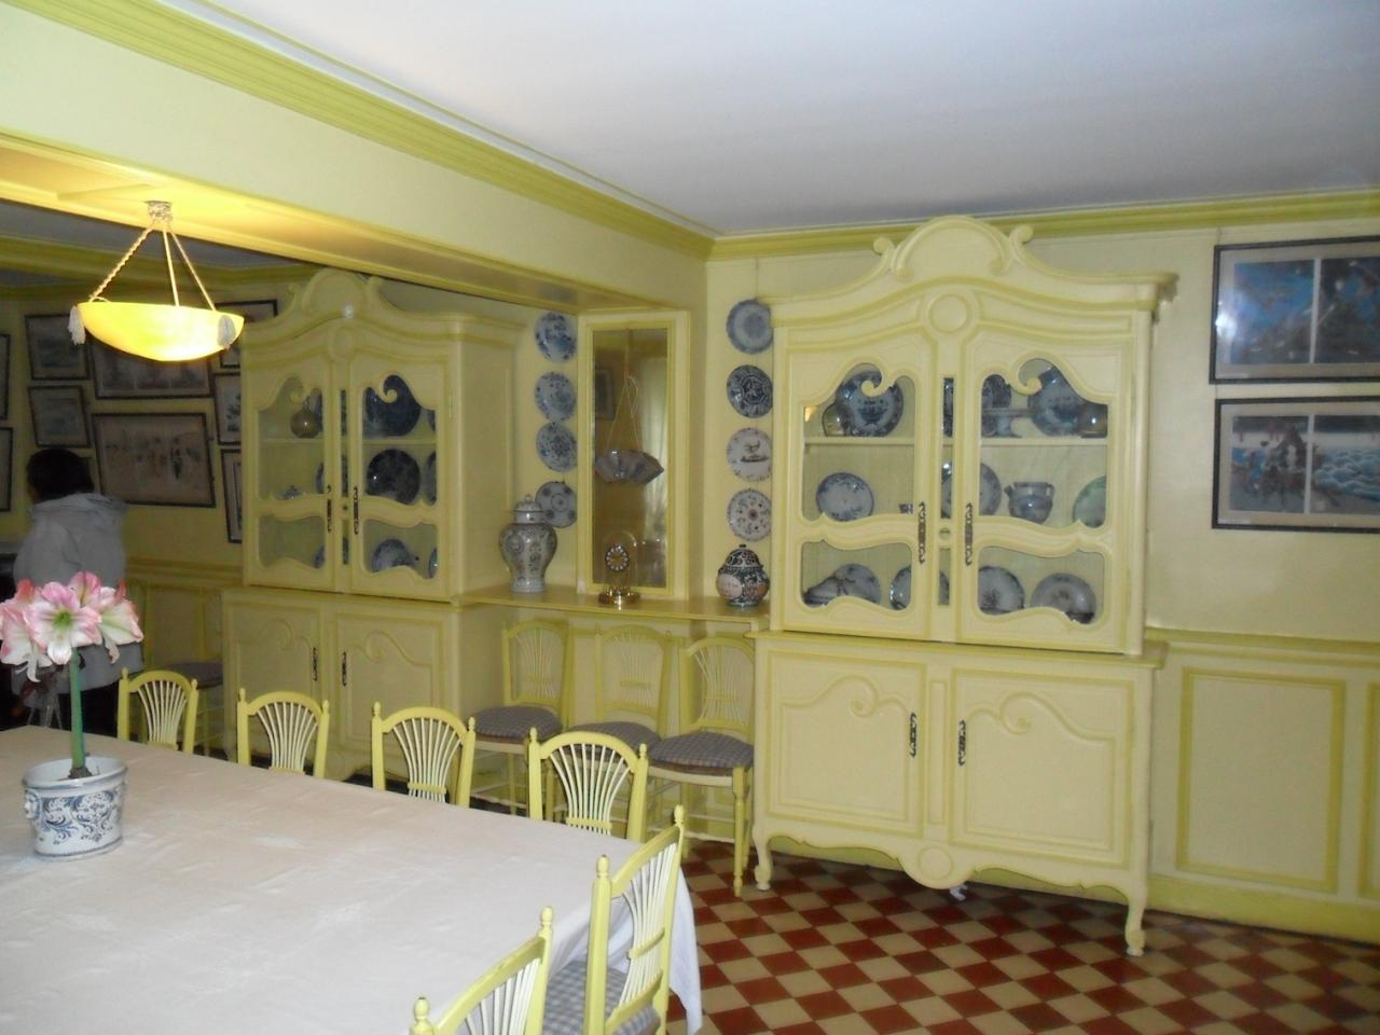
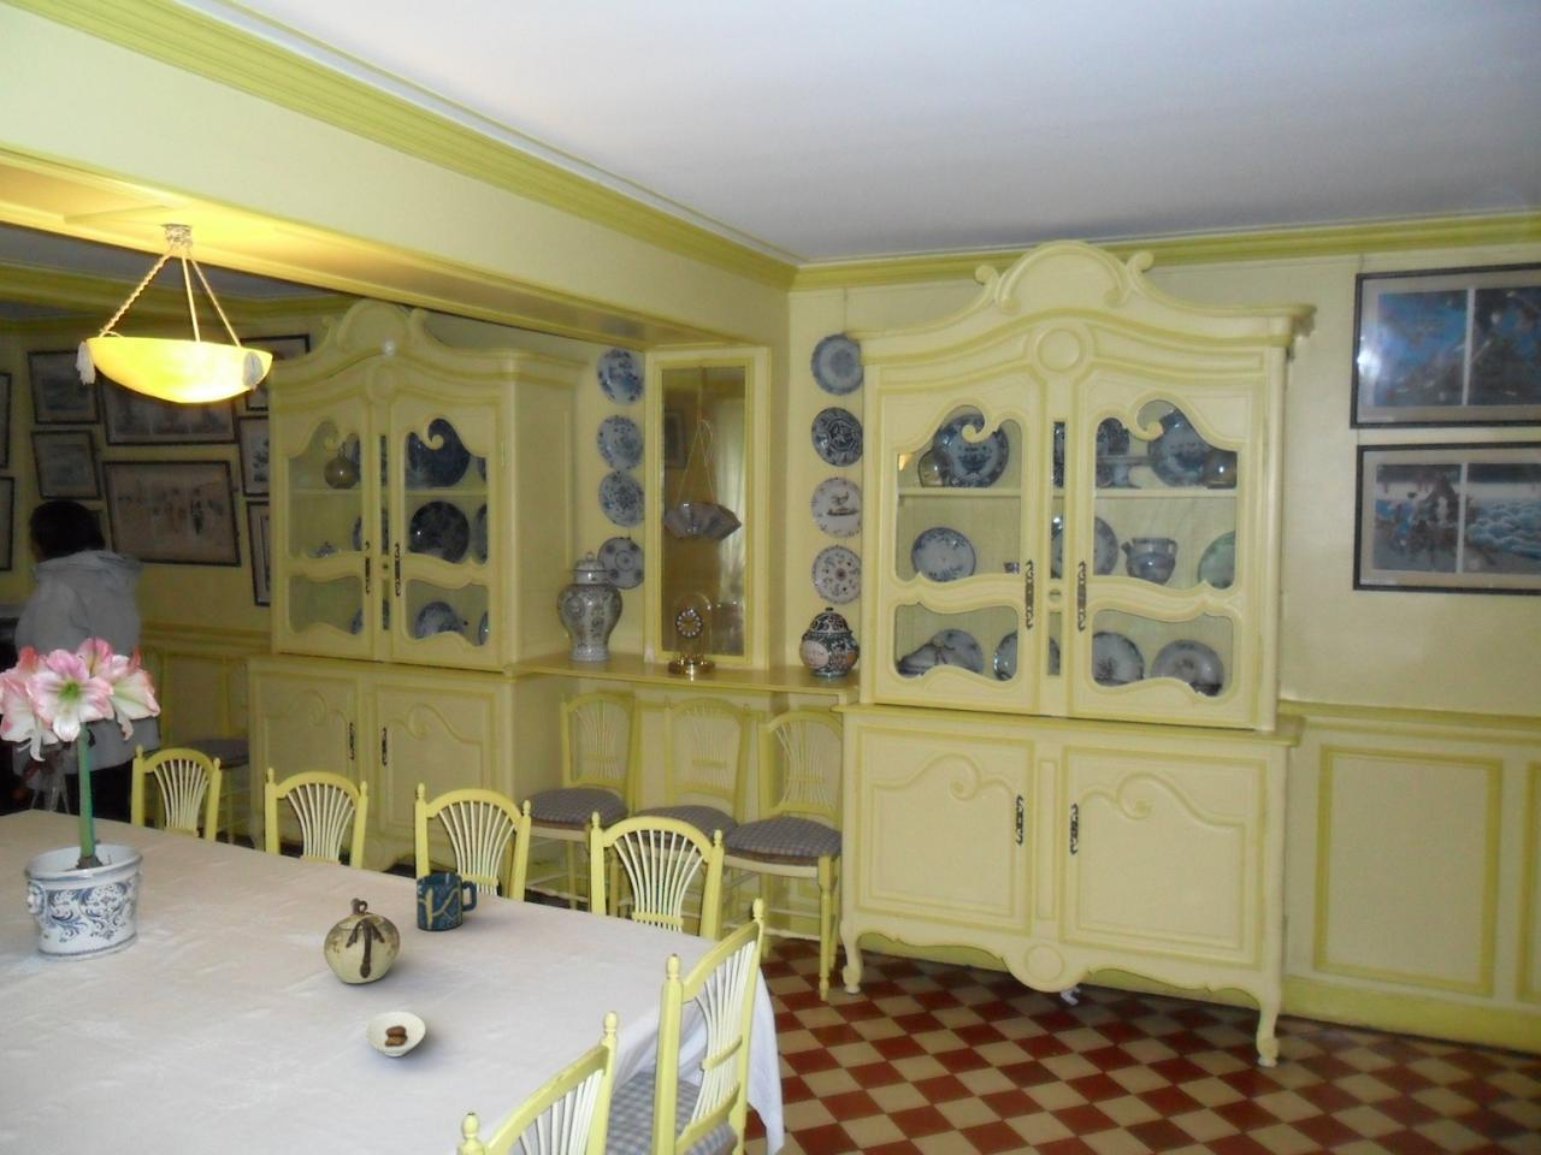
+ saucer [364,1011,426,1058]
+ cup [415,872,478,932]
+ teapot [323,898,400,984]
